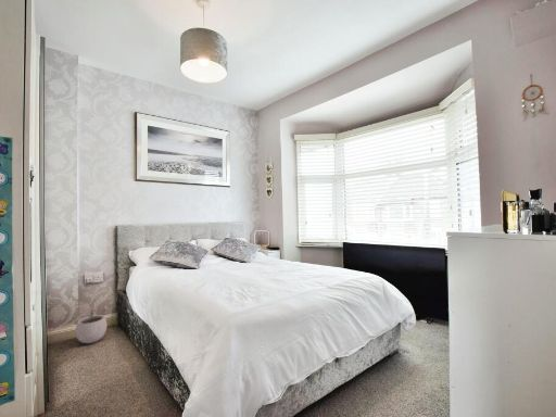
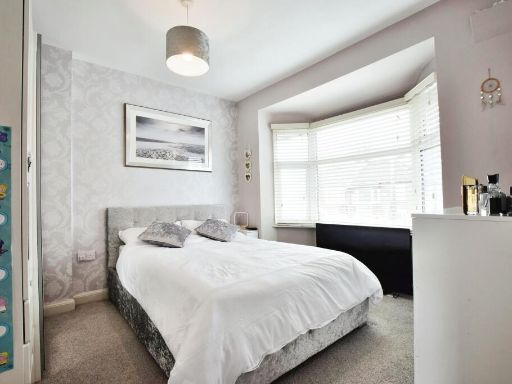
- plant pot [75,307,108,344]
